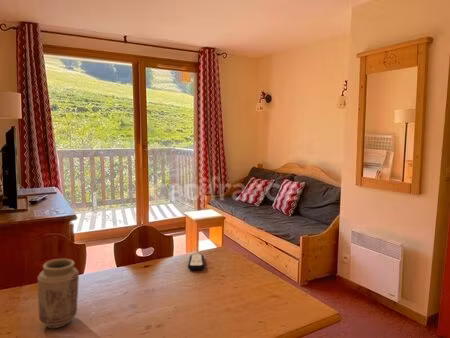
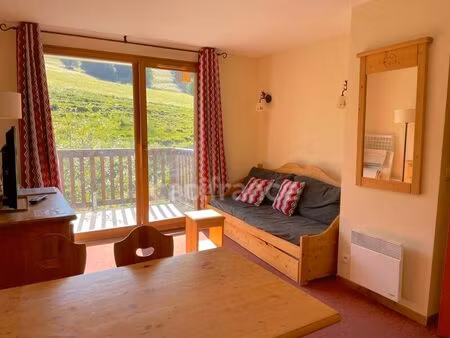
- remote control [187,253,205,271]
- vase [37,258,80,329]
